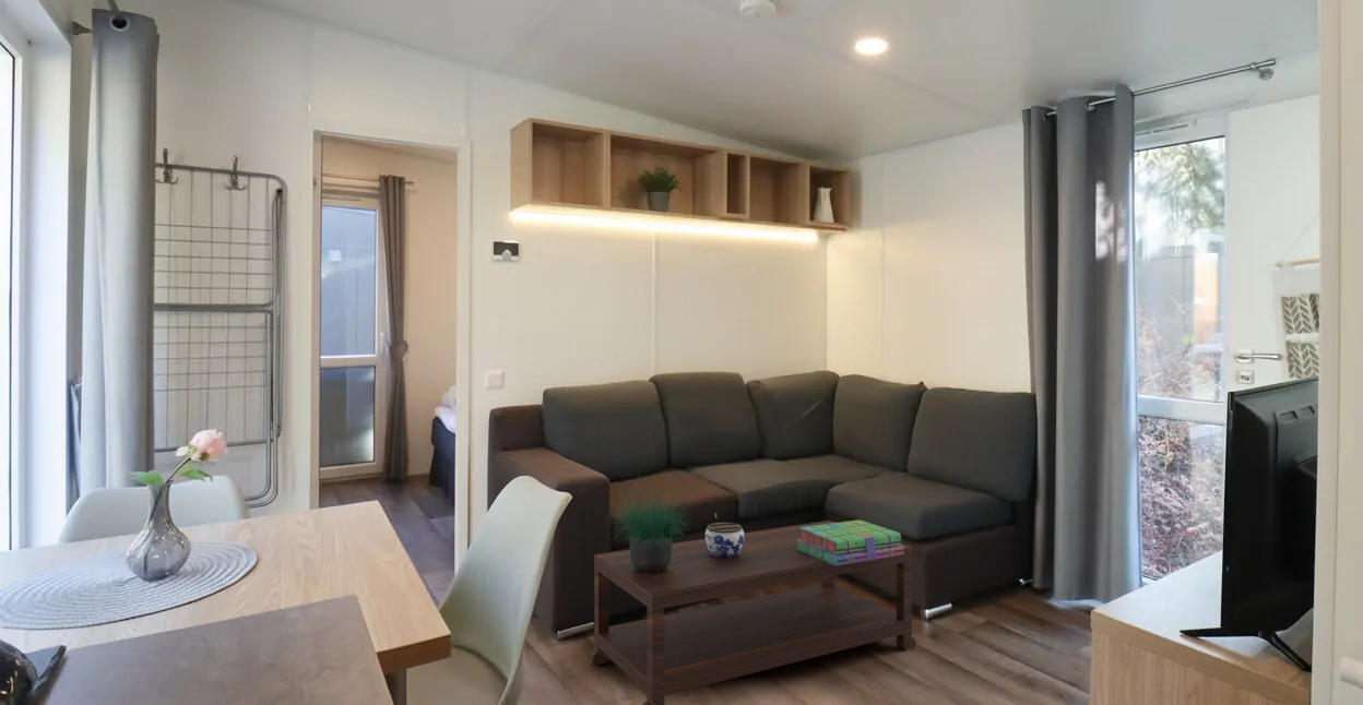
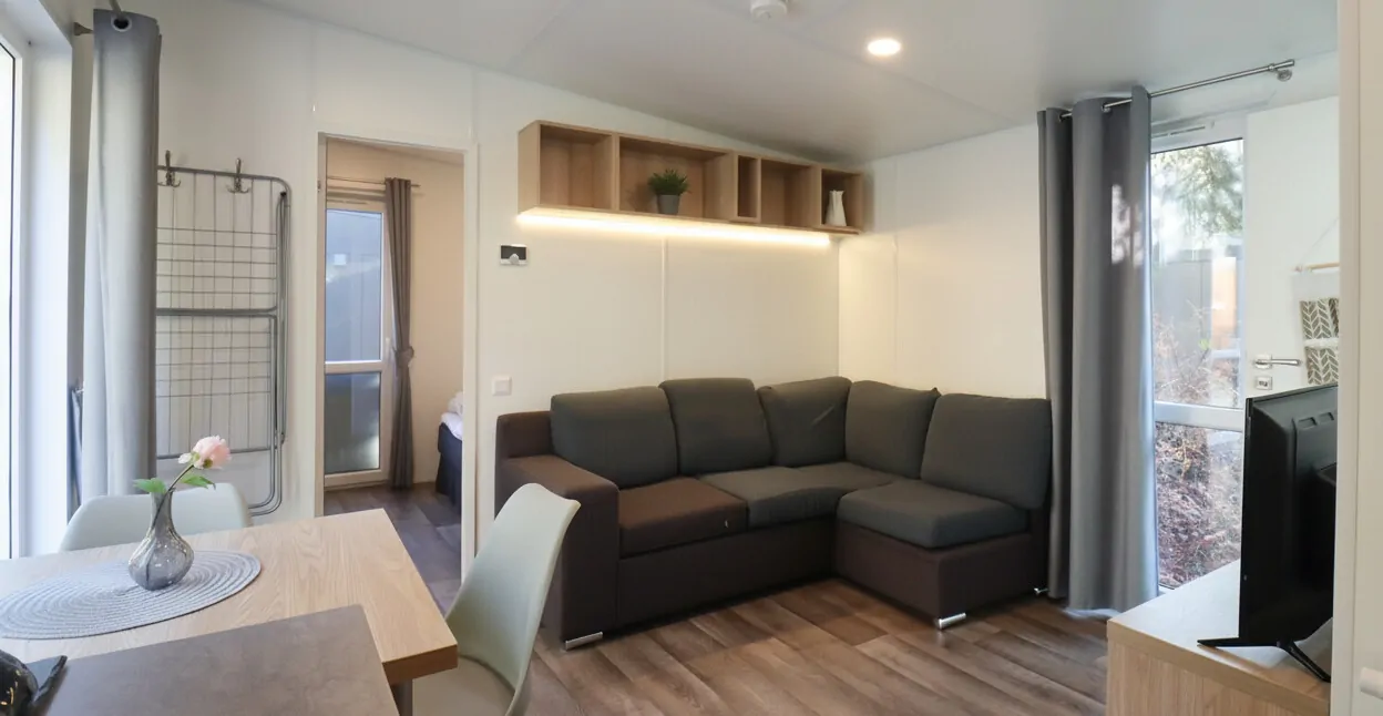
- potted plant [604,471,696,572]
- stack of books [796,518,904,566]
- coffee table [588,519,917,705]
- jar [704,522,745,558]
